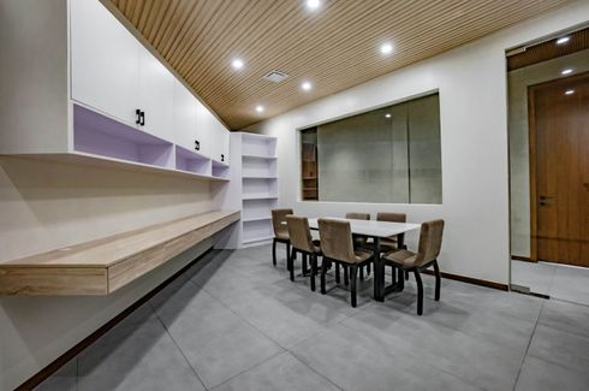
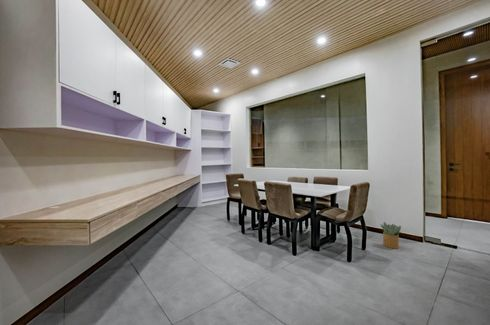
+ potted plant [380,221,402,250]
